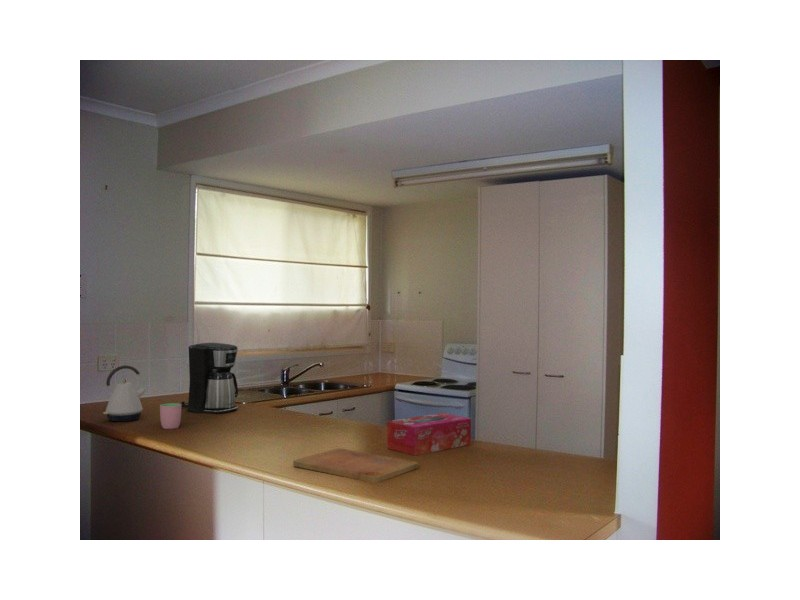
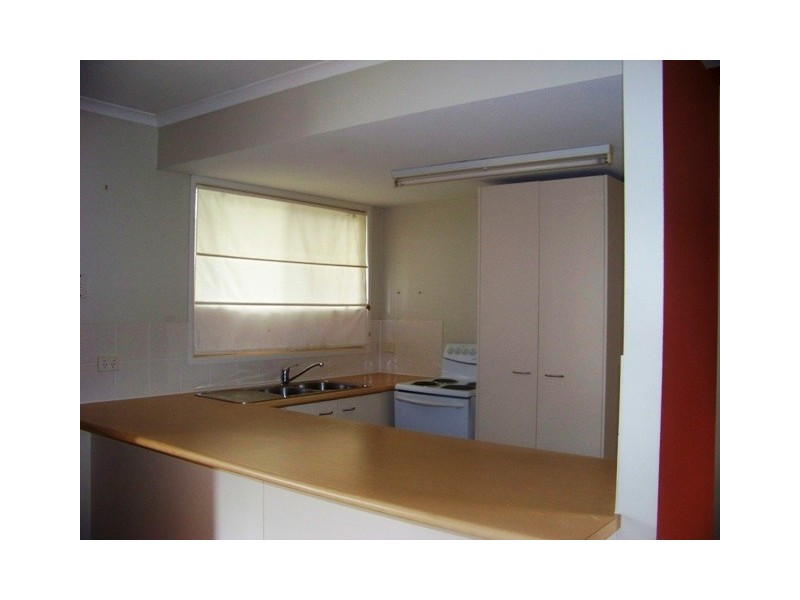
- cup [159,402,182,430]
- cutting board [292,447,419,484]
- kettle [102,365,147,423]
- coffee maker [179,342,240,415]
- tissue box [386,412,472,457]
